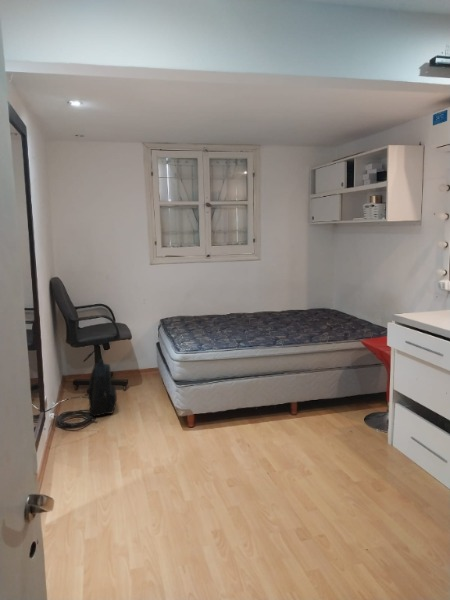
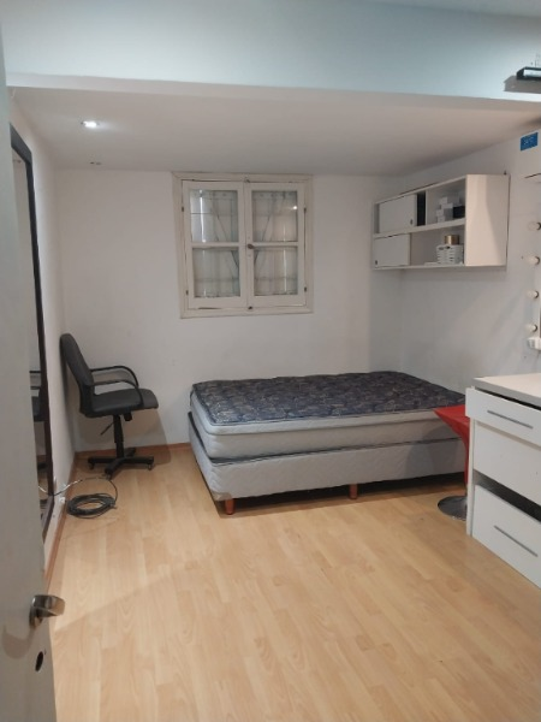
- backpack [88,358,118,417]
